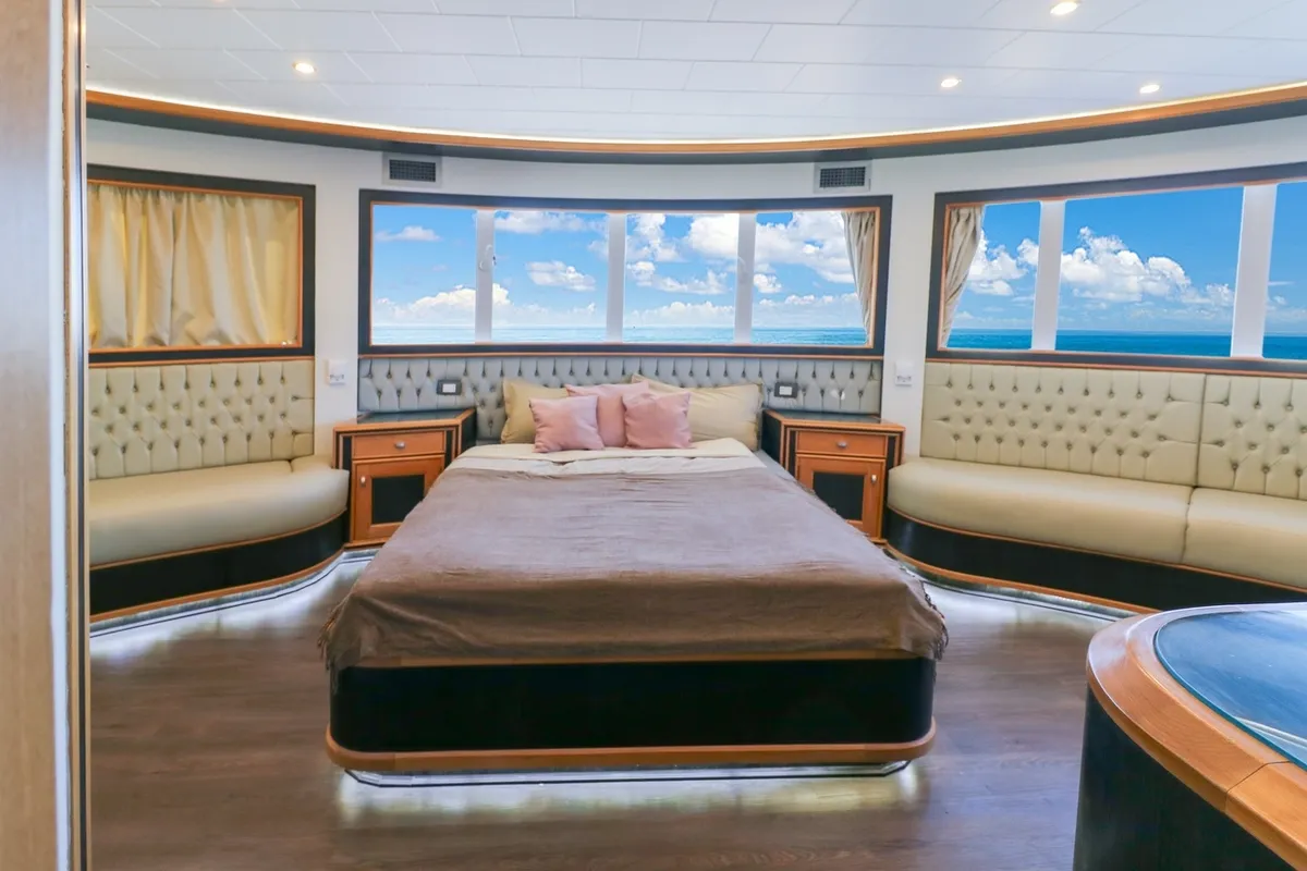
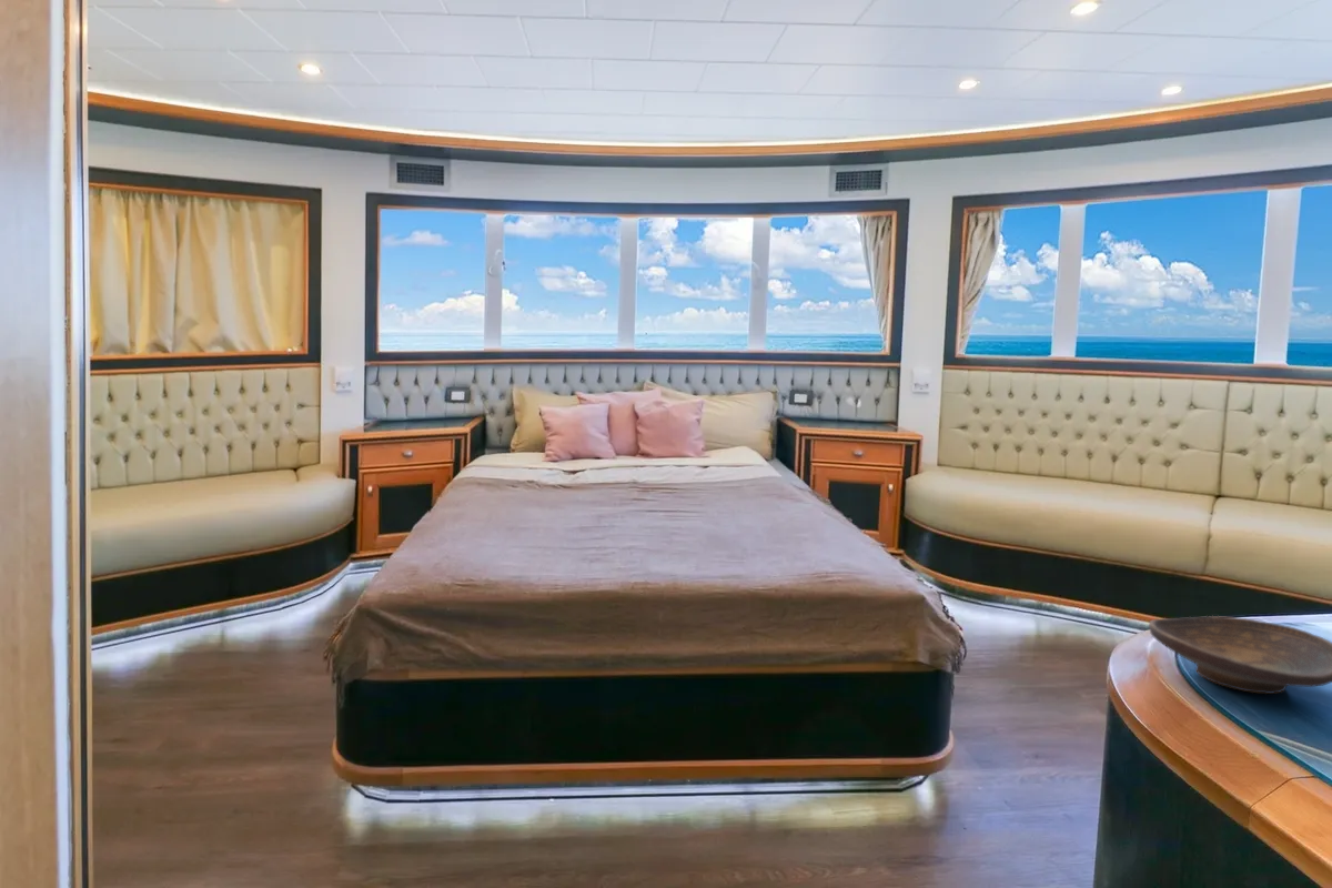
+ decorative bowl [1148,615,1332,695]
